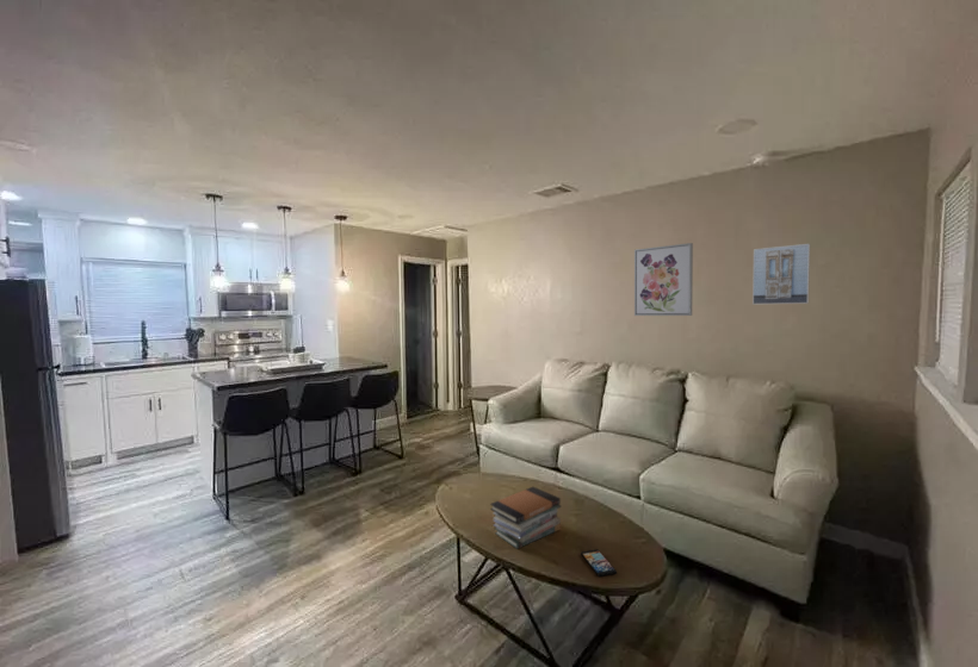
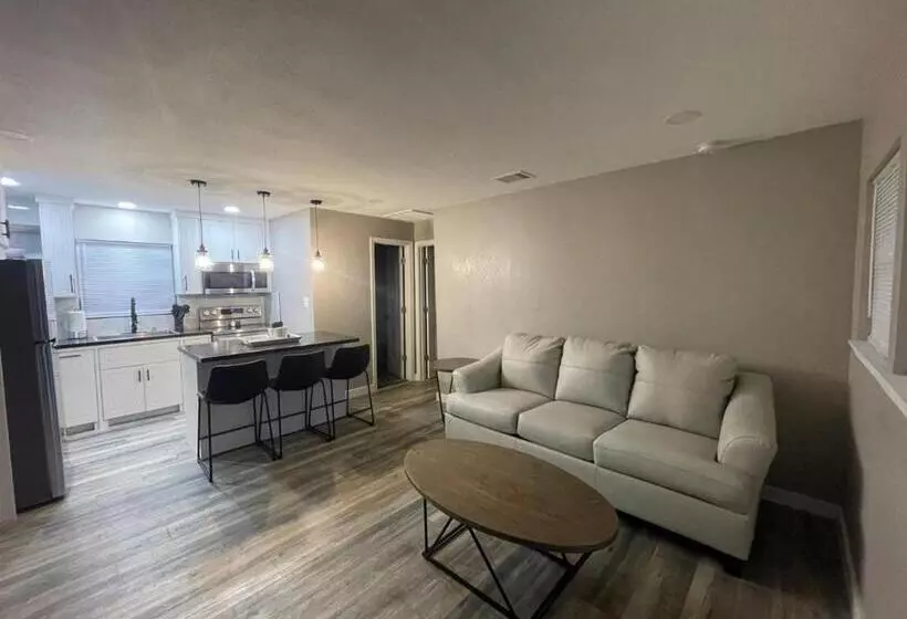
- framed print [751,243,811,305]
- book stack [489,486,562,550]
- wall art [633,242,694,317]
- smartphone [580,548,618,578]
